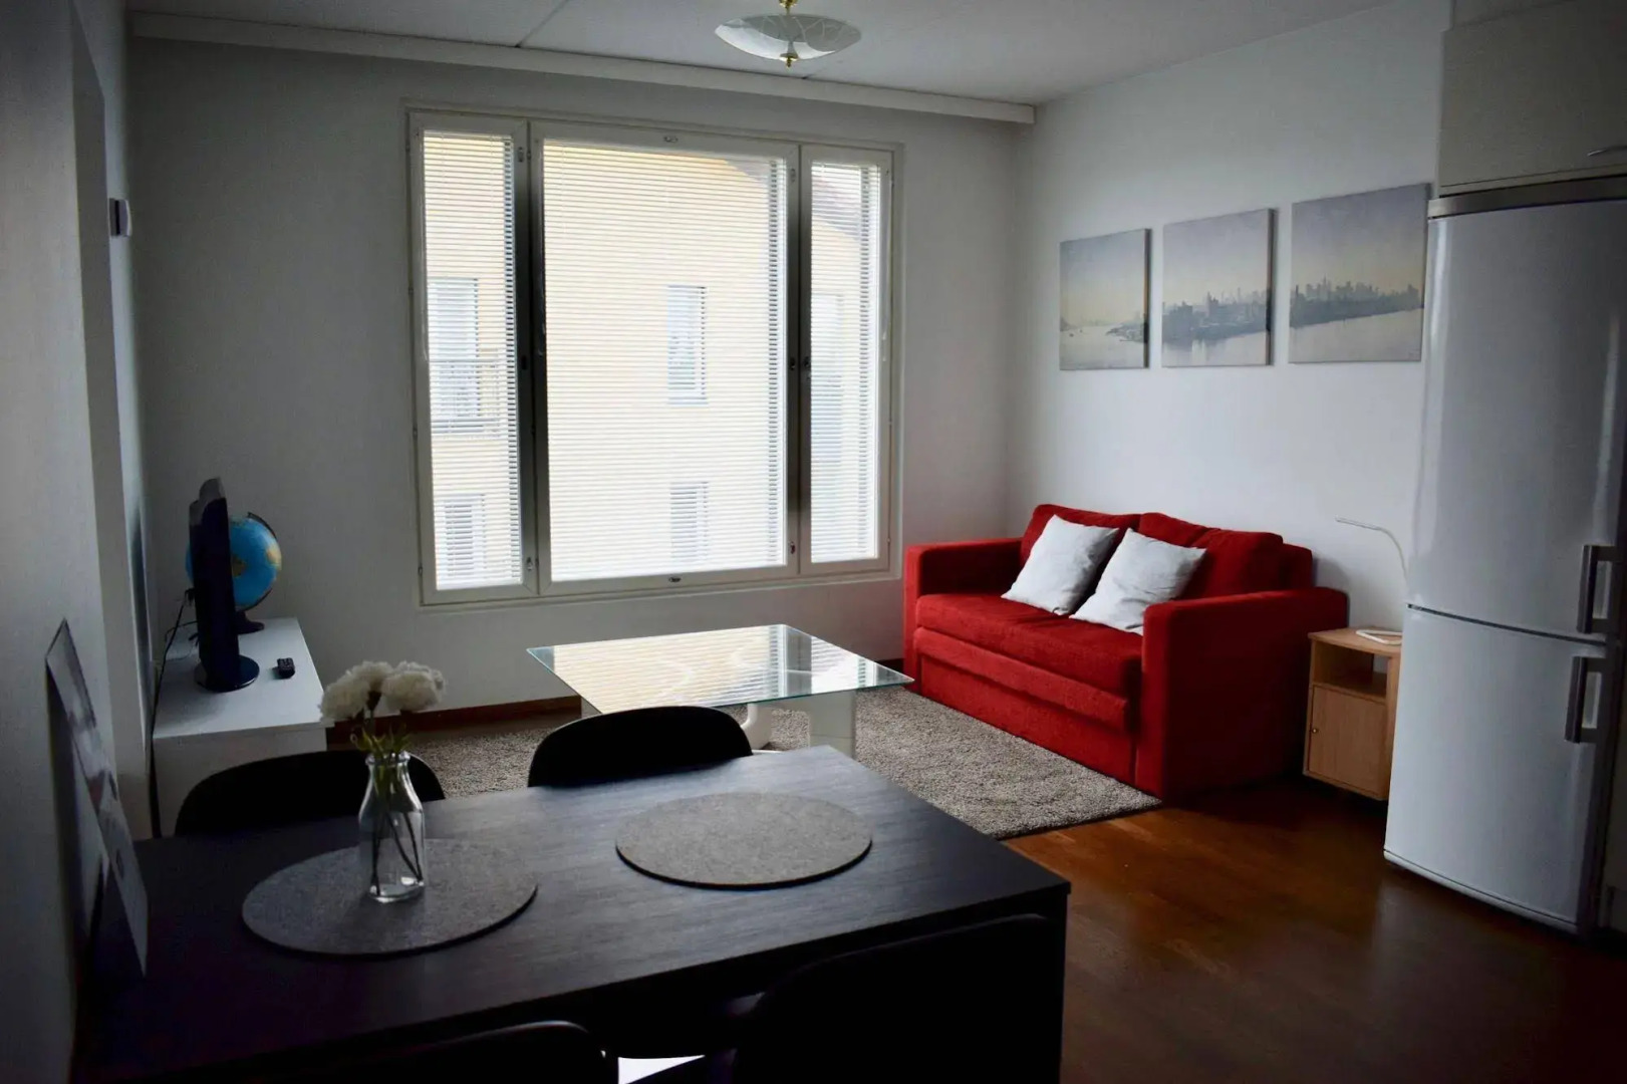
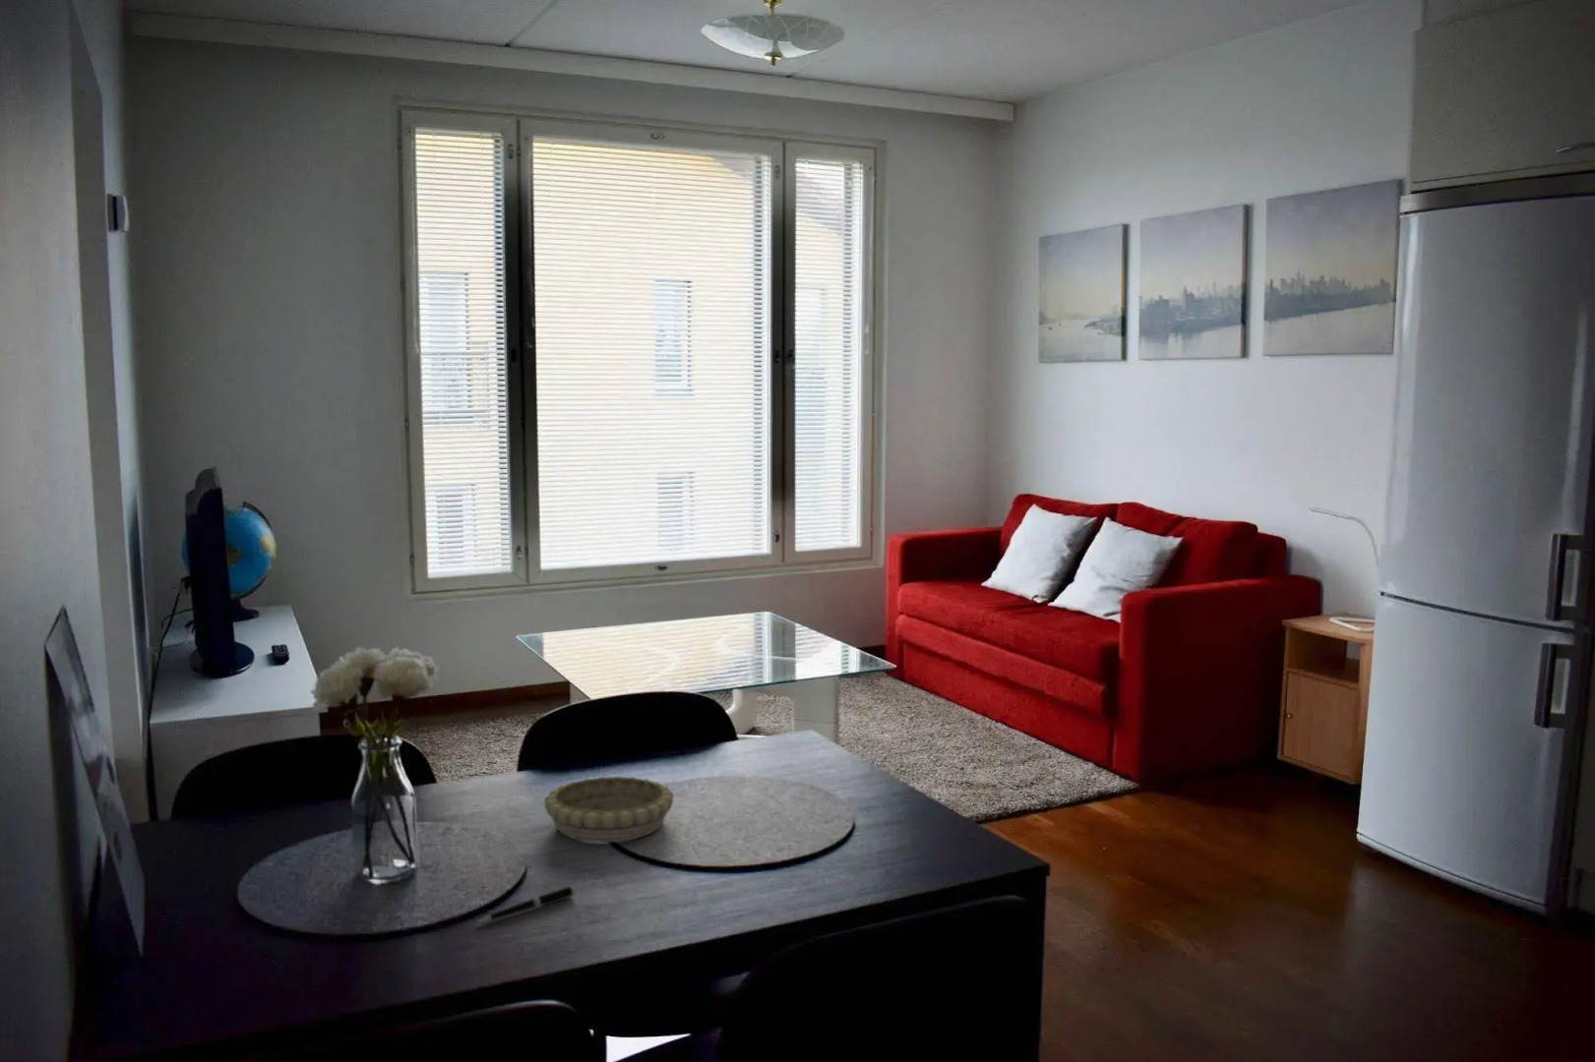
+ pen [476,885,575,923]
+ decorative bowl [543,775,675,844]
